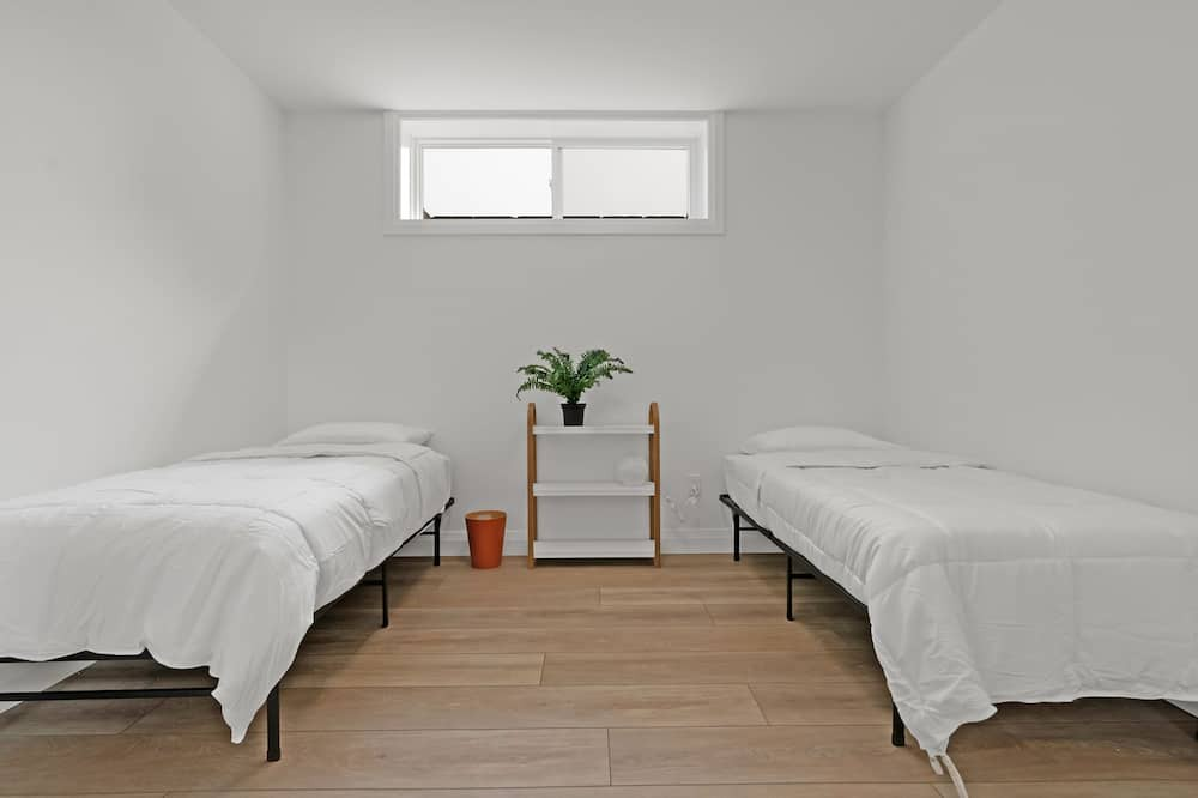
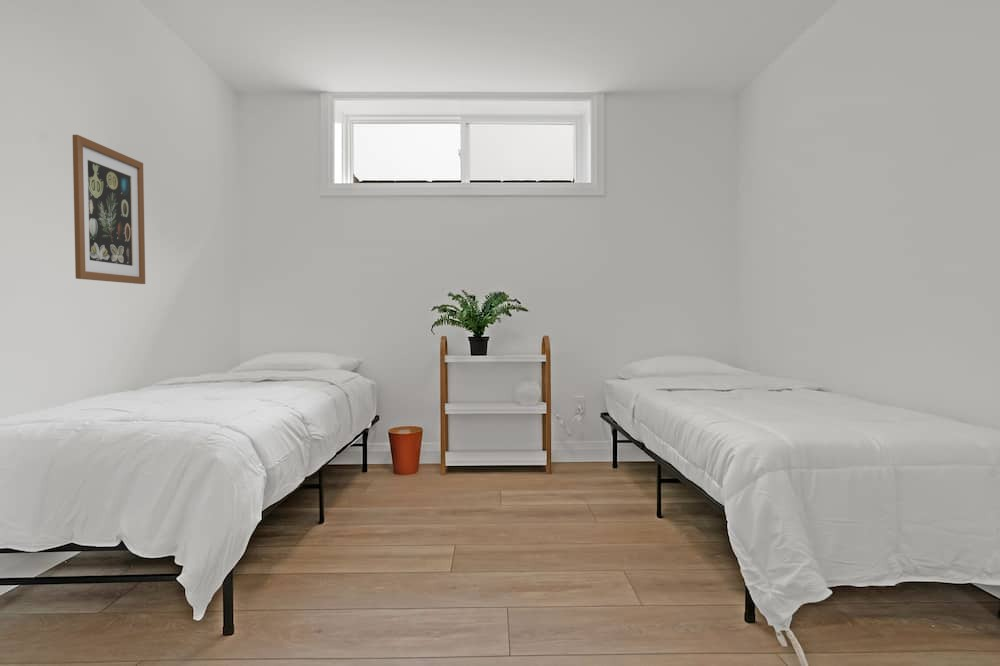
+ wall art [72,134,146,285]
